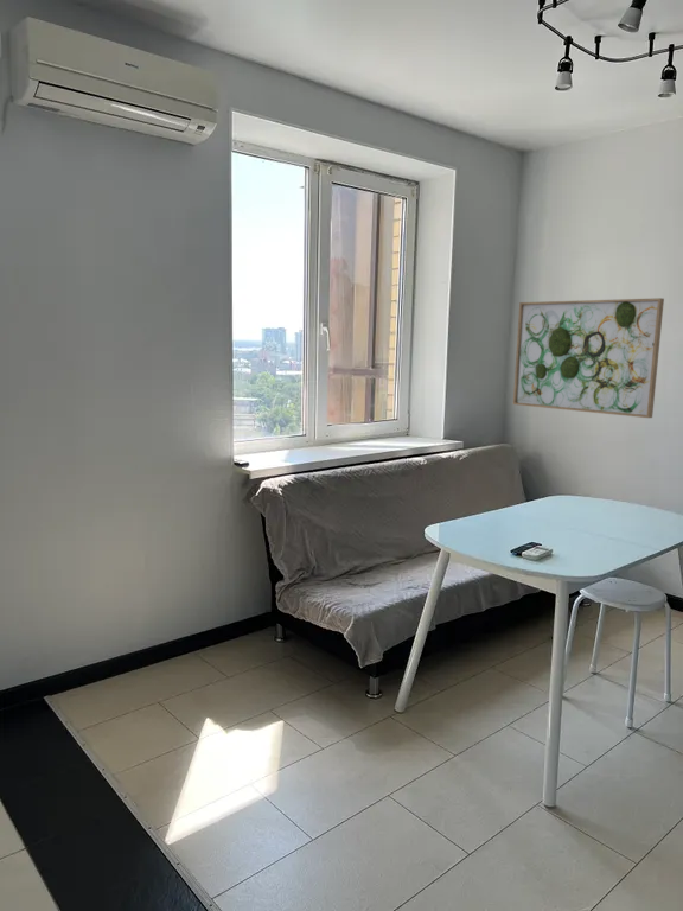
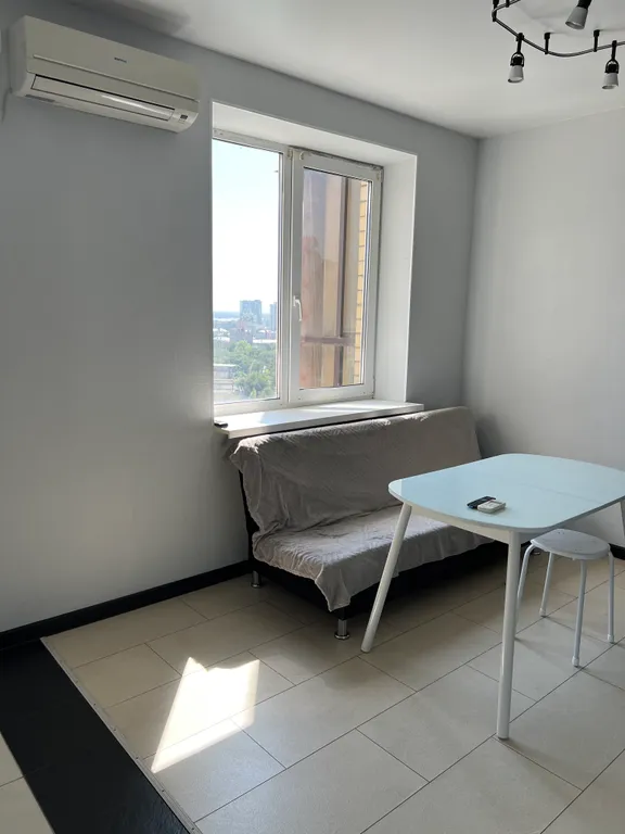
- wall art [512,297,665,419]
